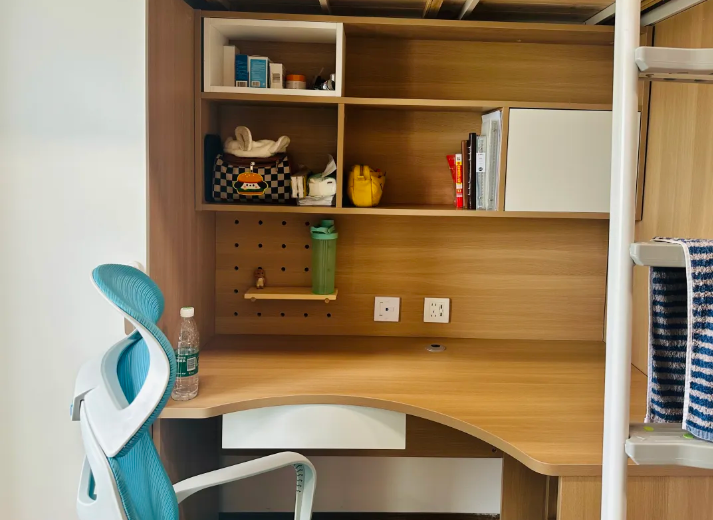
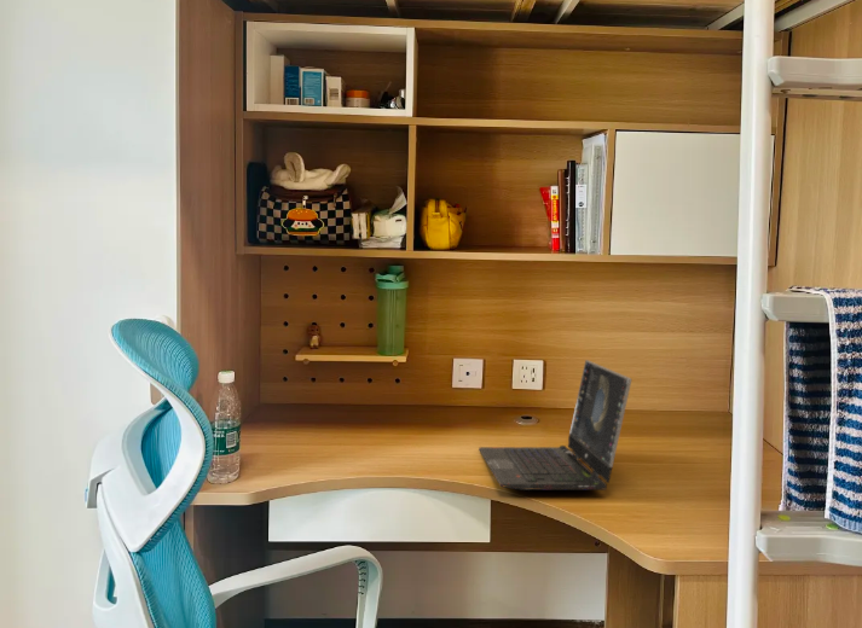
+ laptop computer [478,359,632,492]
